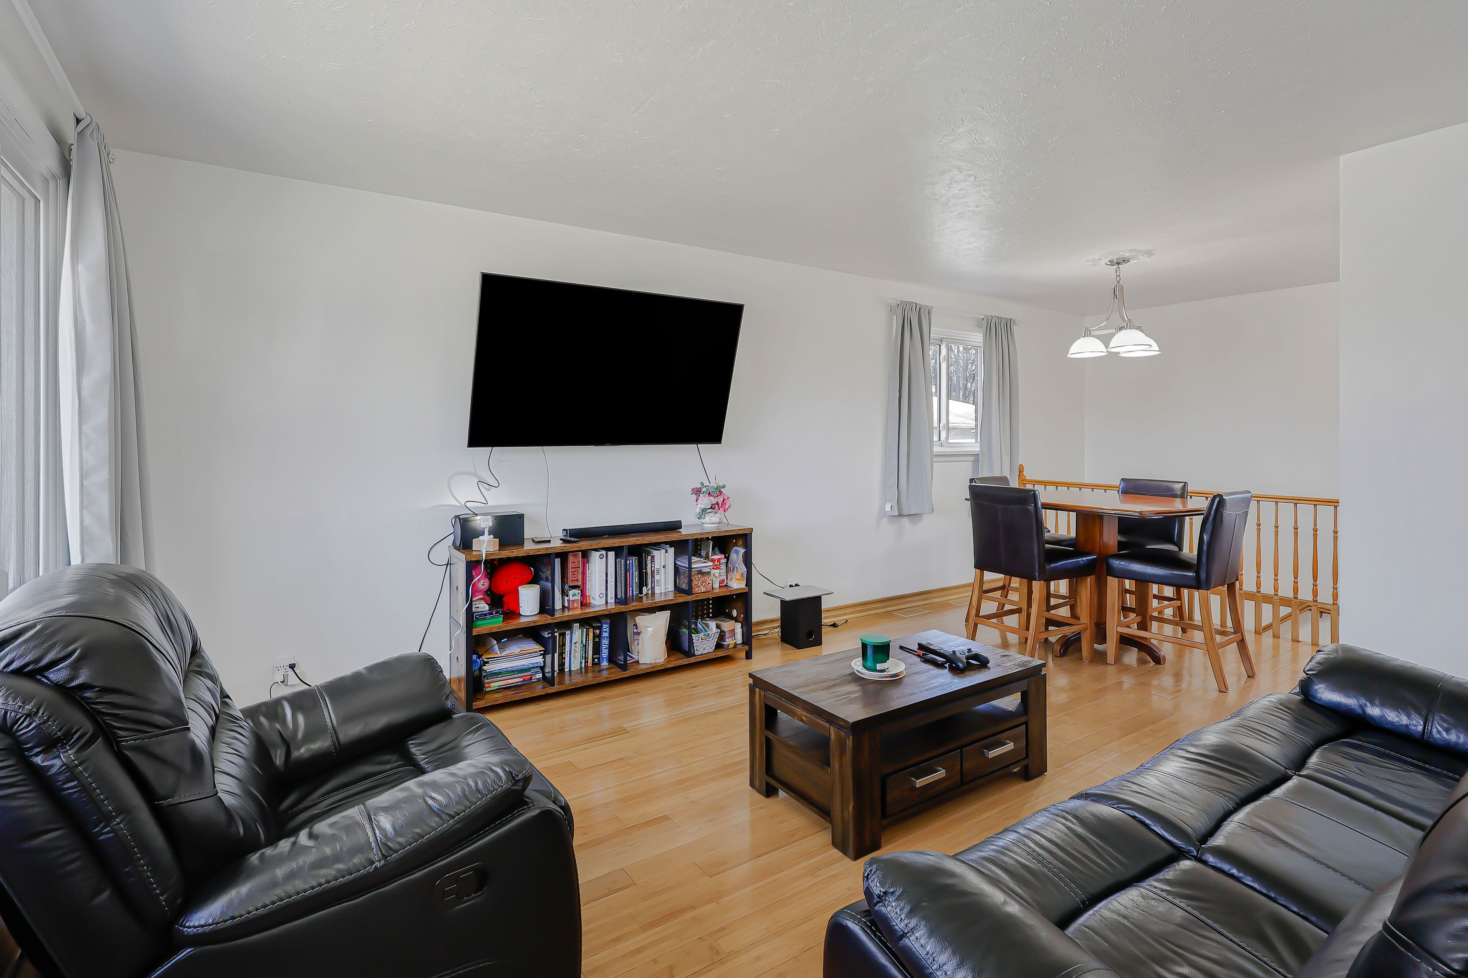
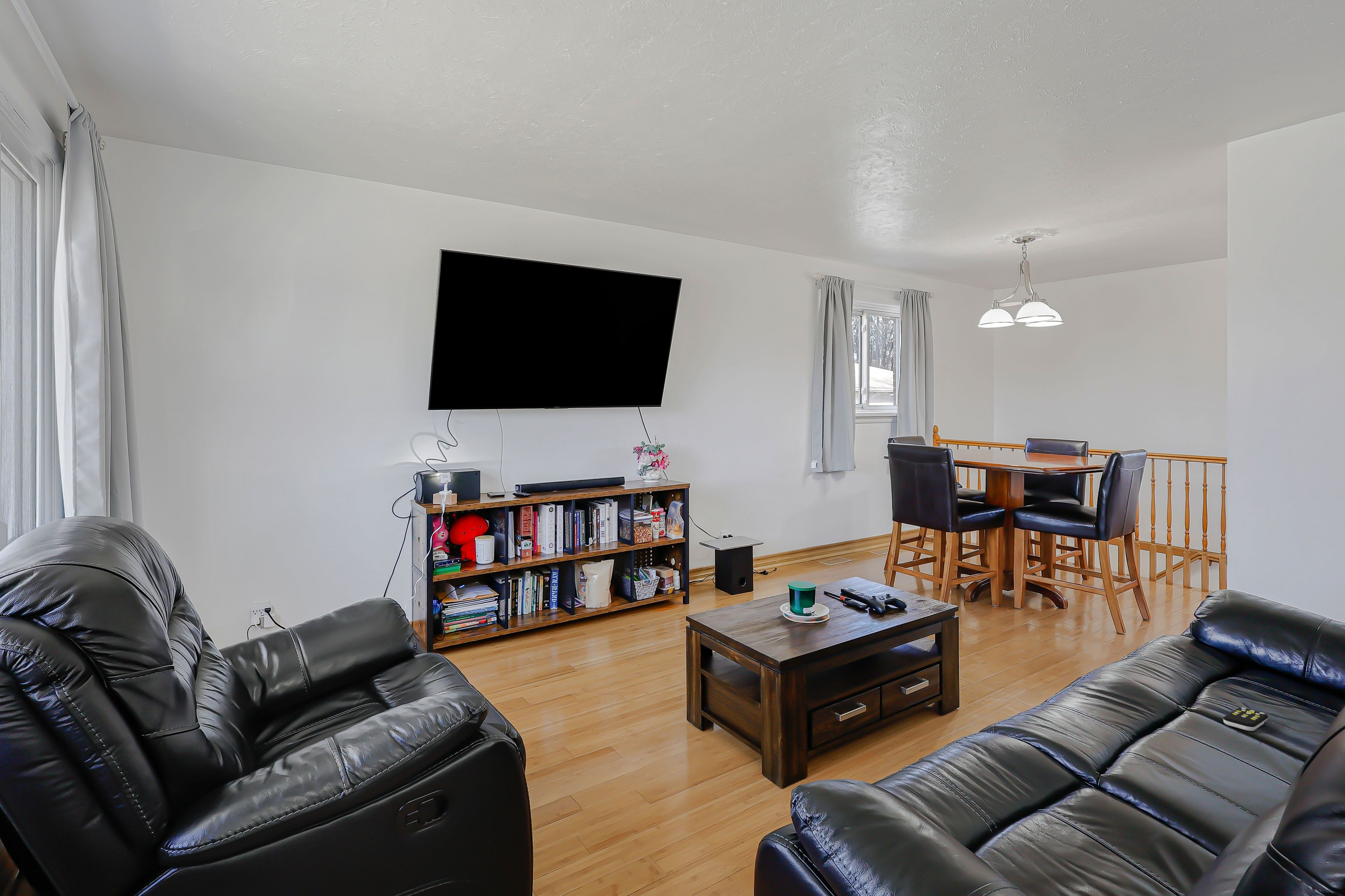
+ remote control [1223,707,1269,731]
